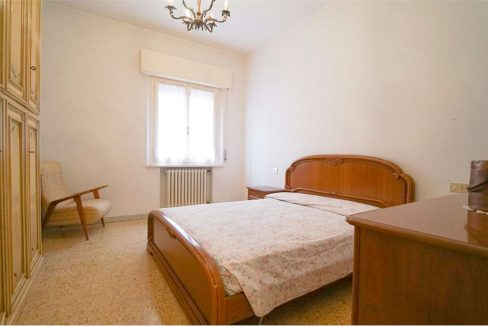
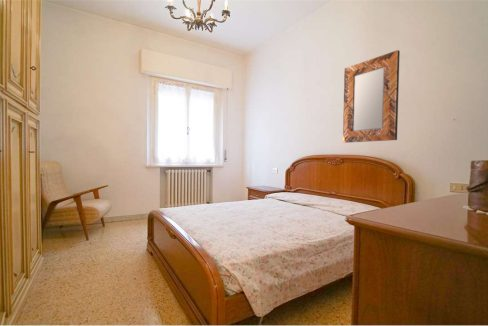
+ home mirror [342,49,401,144]
